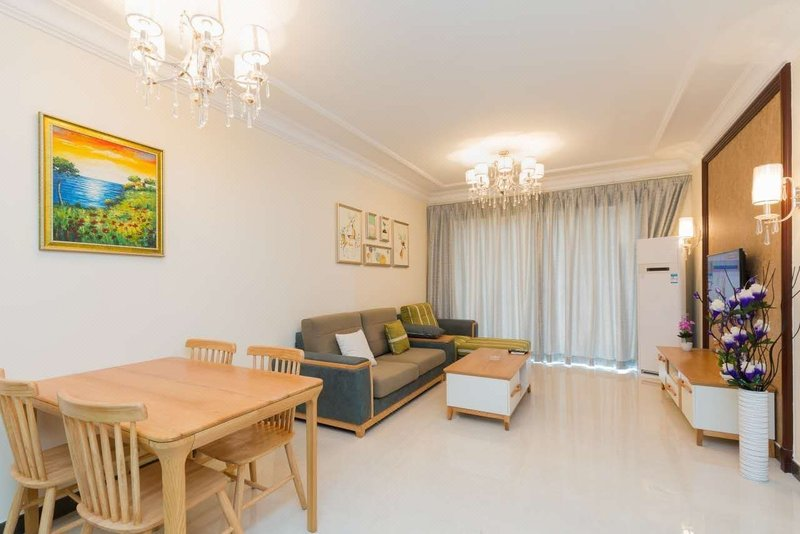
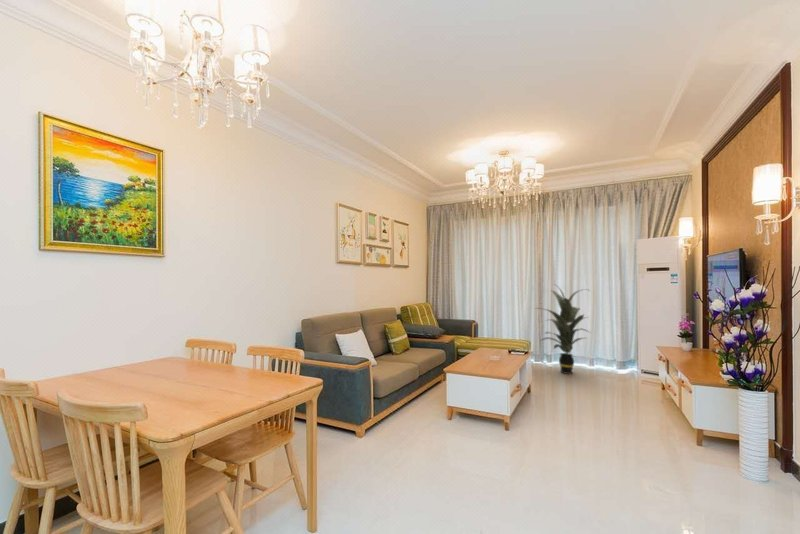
+ indoor plant [535,283,592,375]
